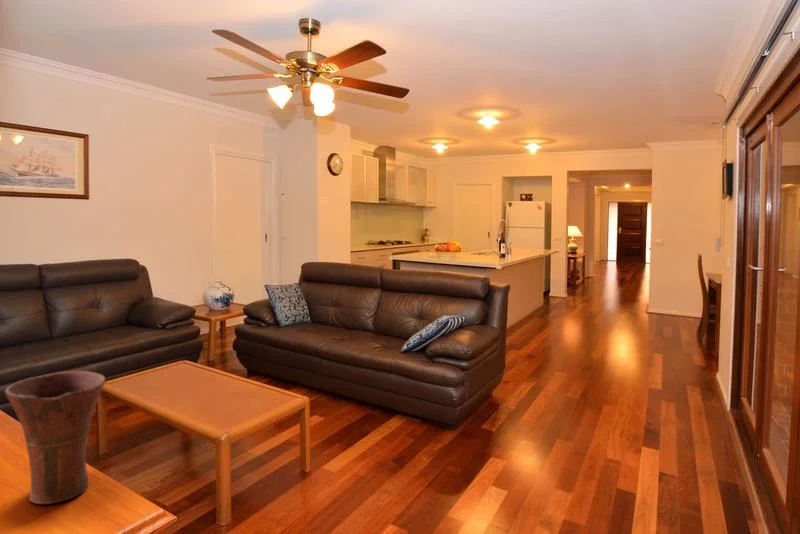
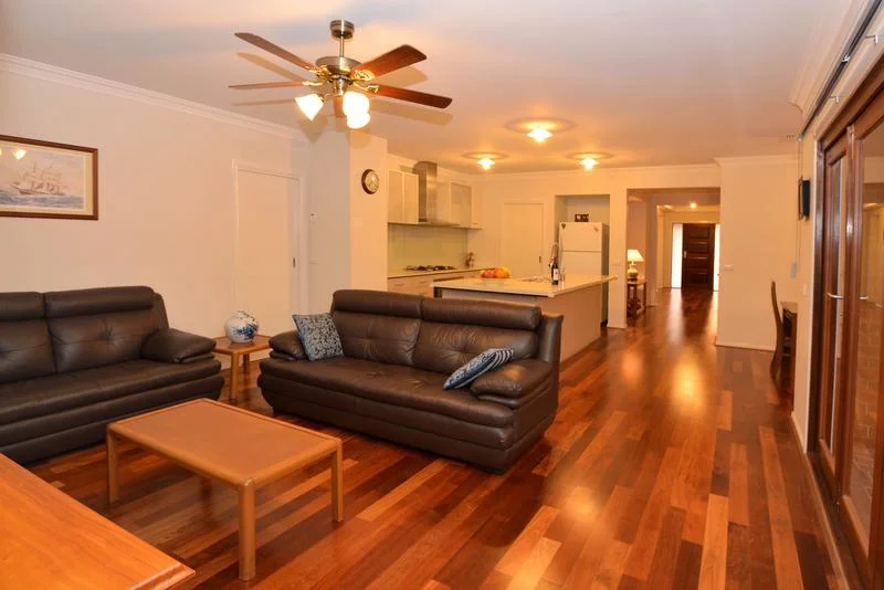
- vase [4,370,107,505]
